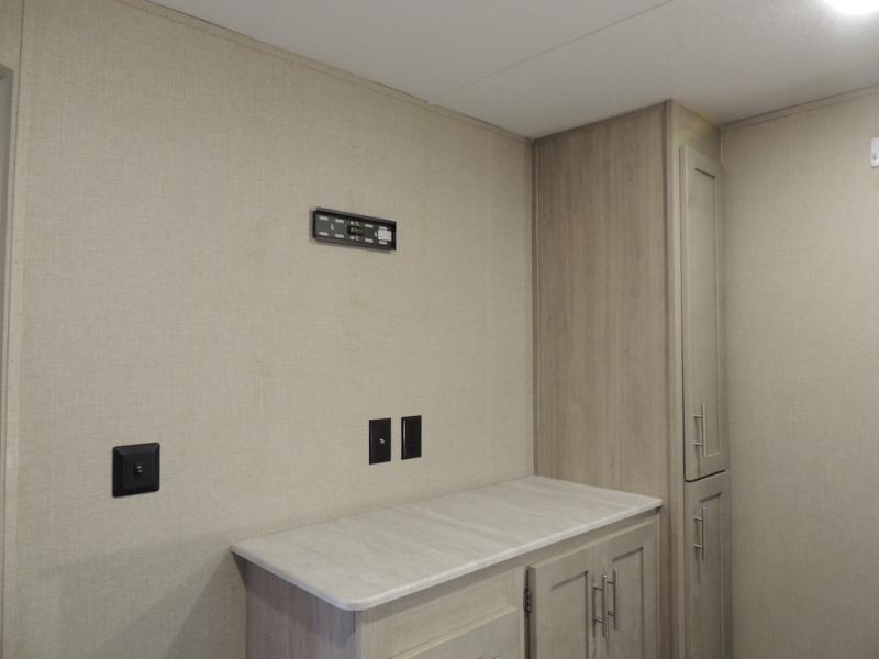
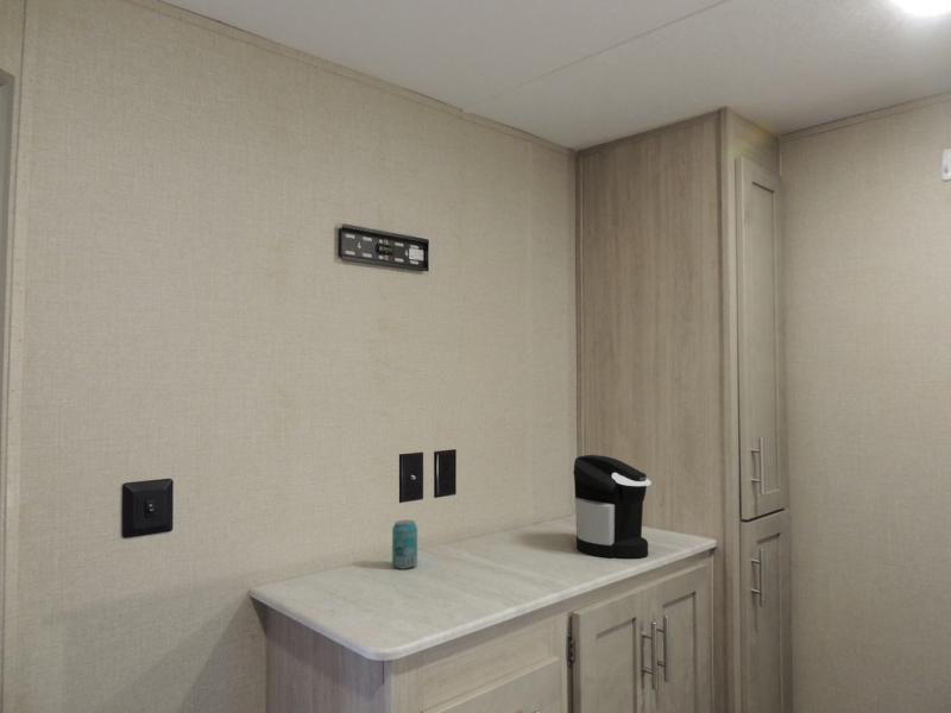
+ beverage can [391,519,418,569]
+ coffee maker [572,454,653,560]
